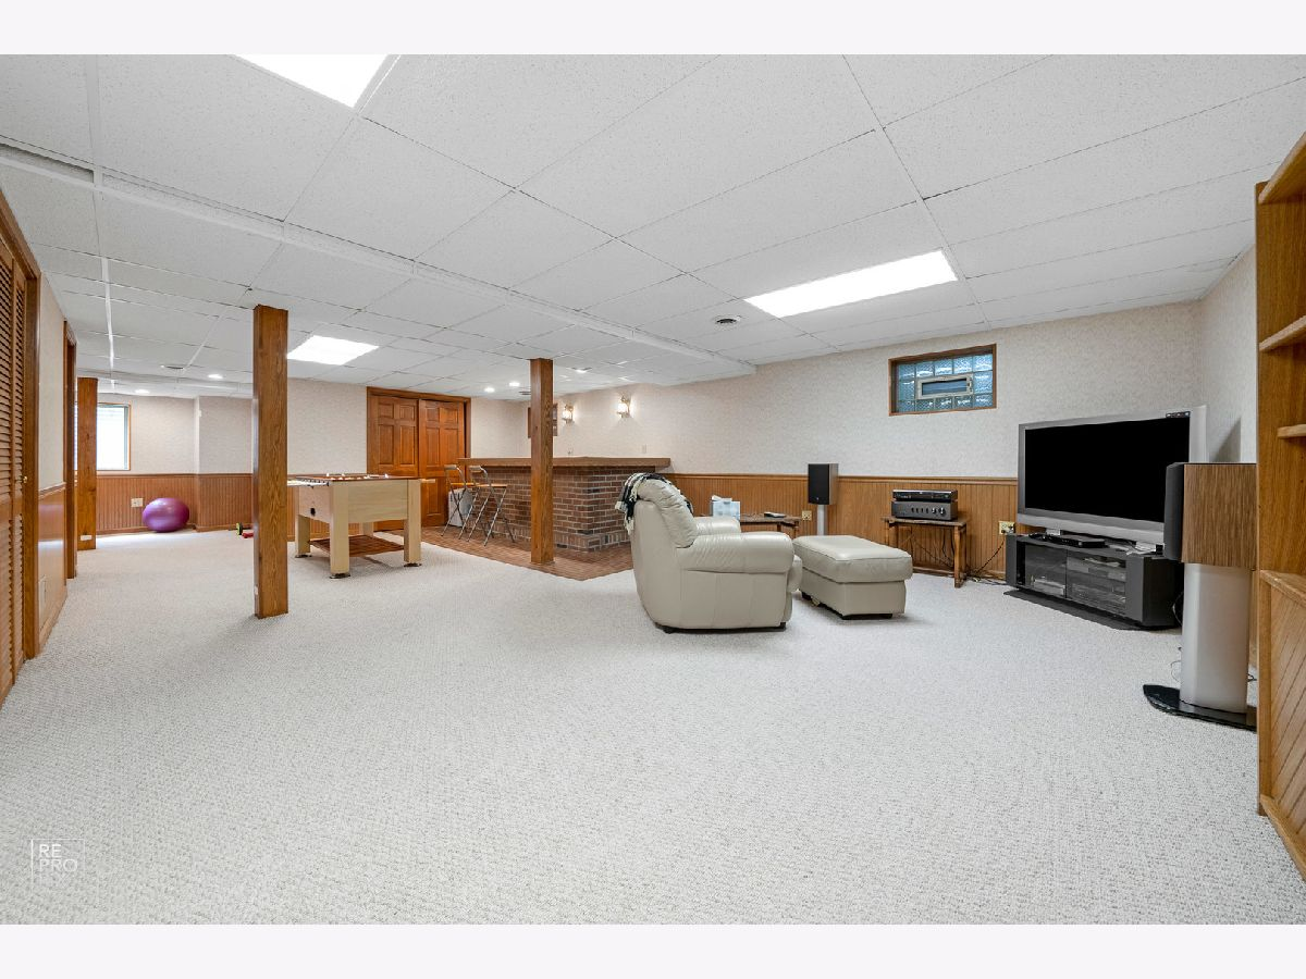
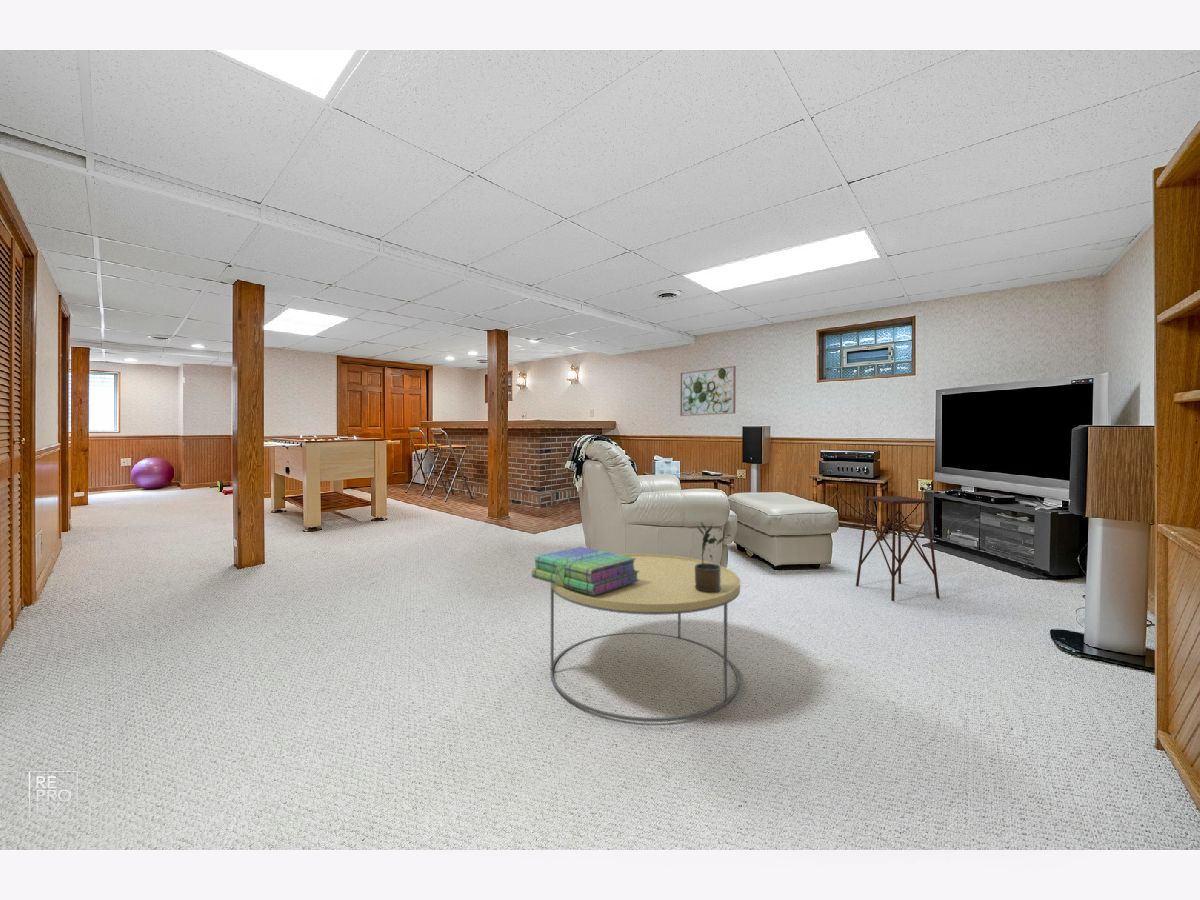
+ side table [855,495,941,602]
+ potted plant [695,521,733,593]
+ coffee table [549,553,741,723]
+ stack of books [531,546,639,595]
+ wall art [679,365,737,417]
